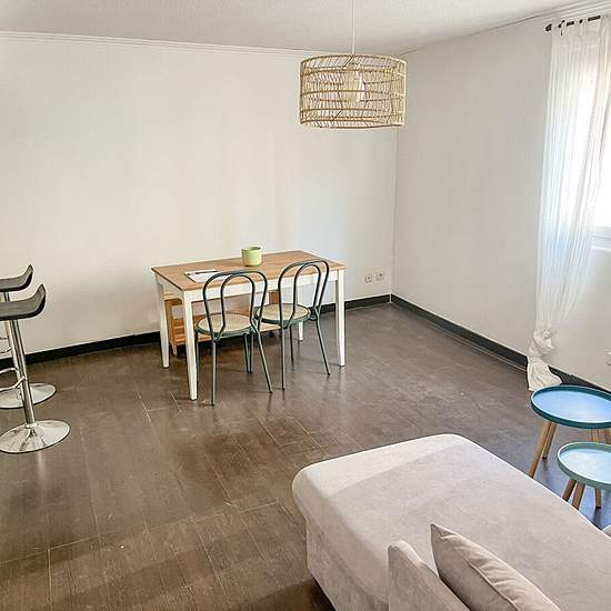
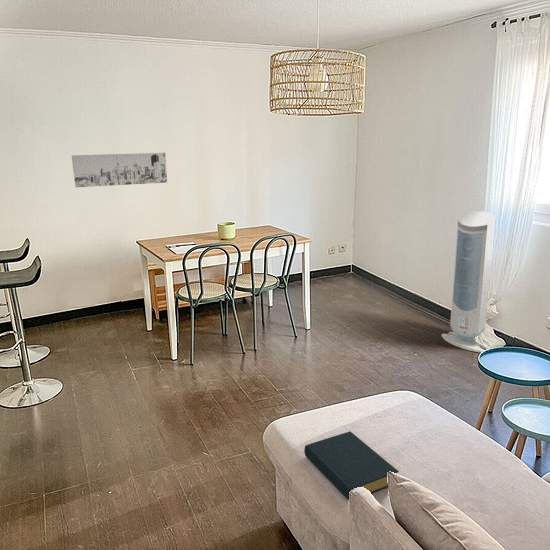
+ hardback book [304,430,400,501]
+ air purifier [441,210,496,354]
+ wall art [71,152,168,188]
